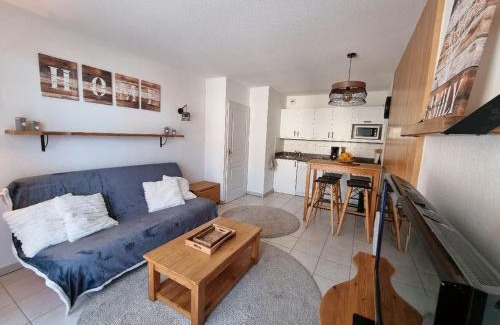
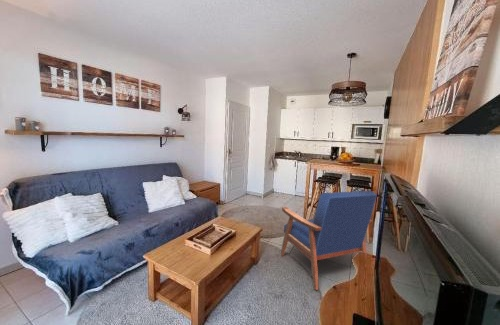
+ armchair [280,190,378,291]
